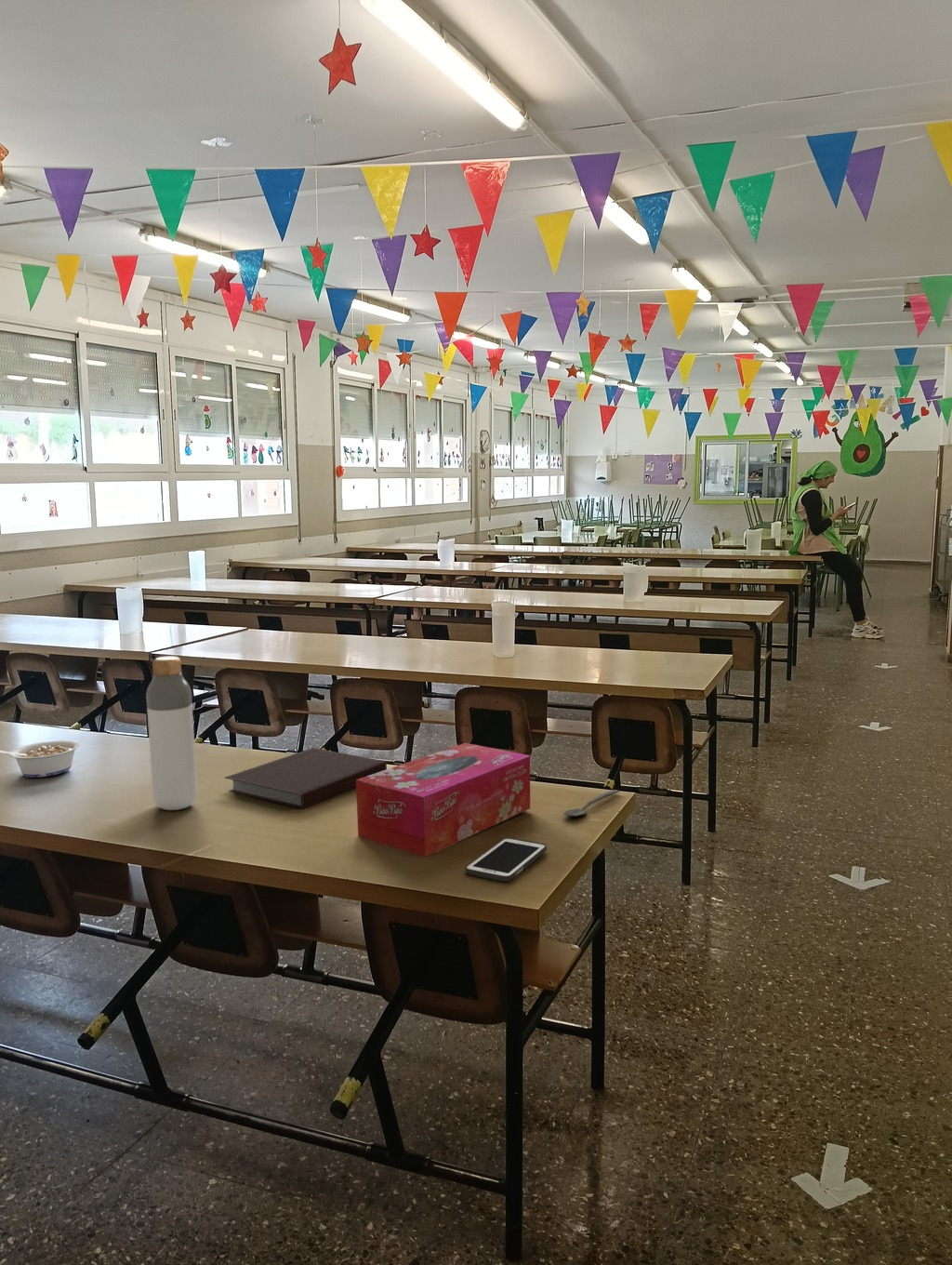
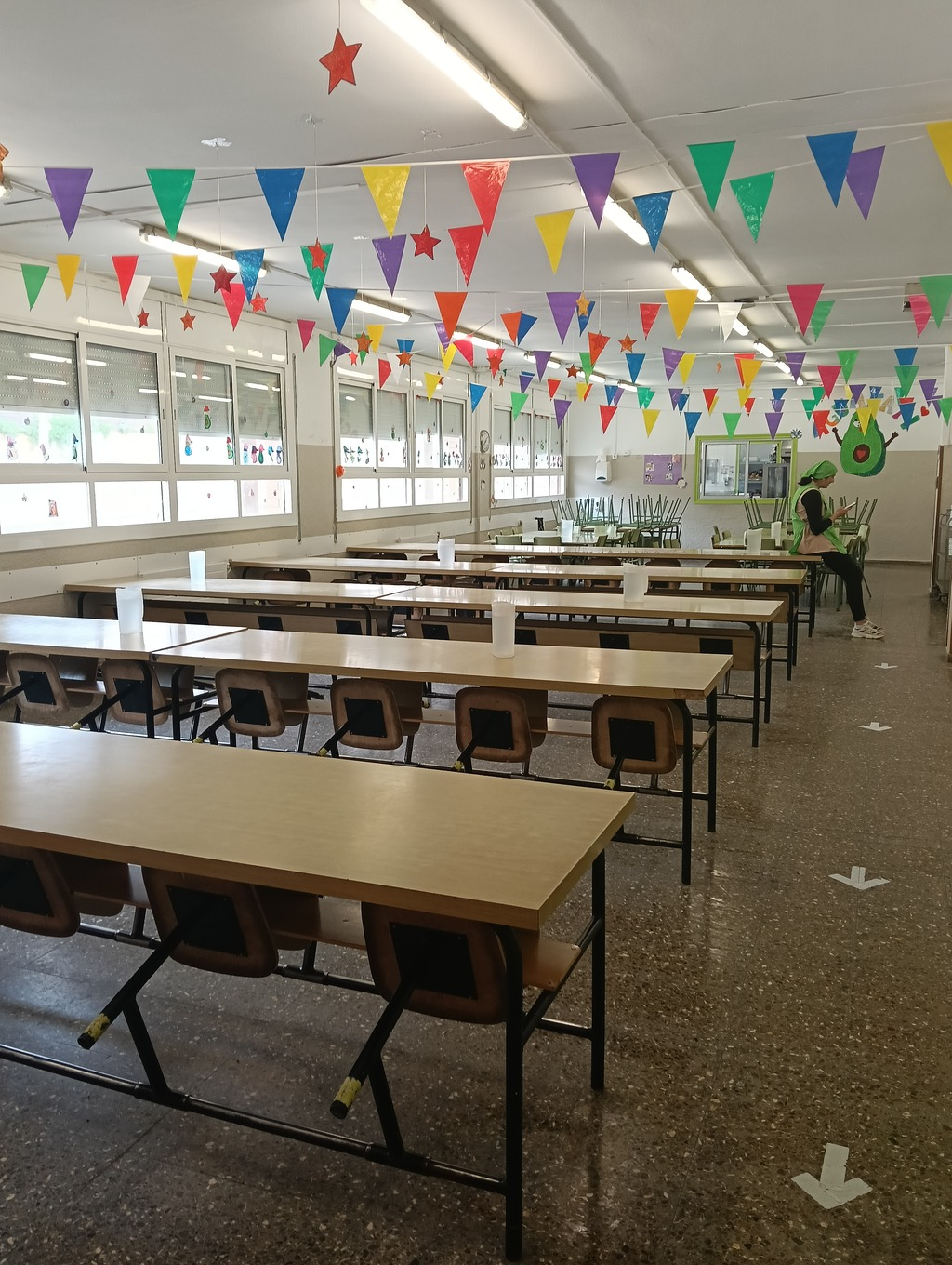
- tissue box [355,742,531,858]
- spoon [562,789,620,818]
- legume [0,739,81,779]
- cell phone [464,837,548,883]
- bottle [145,656,198,811]
- notebook [224,747,388,810]
